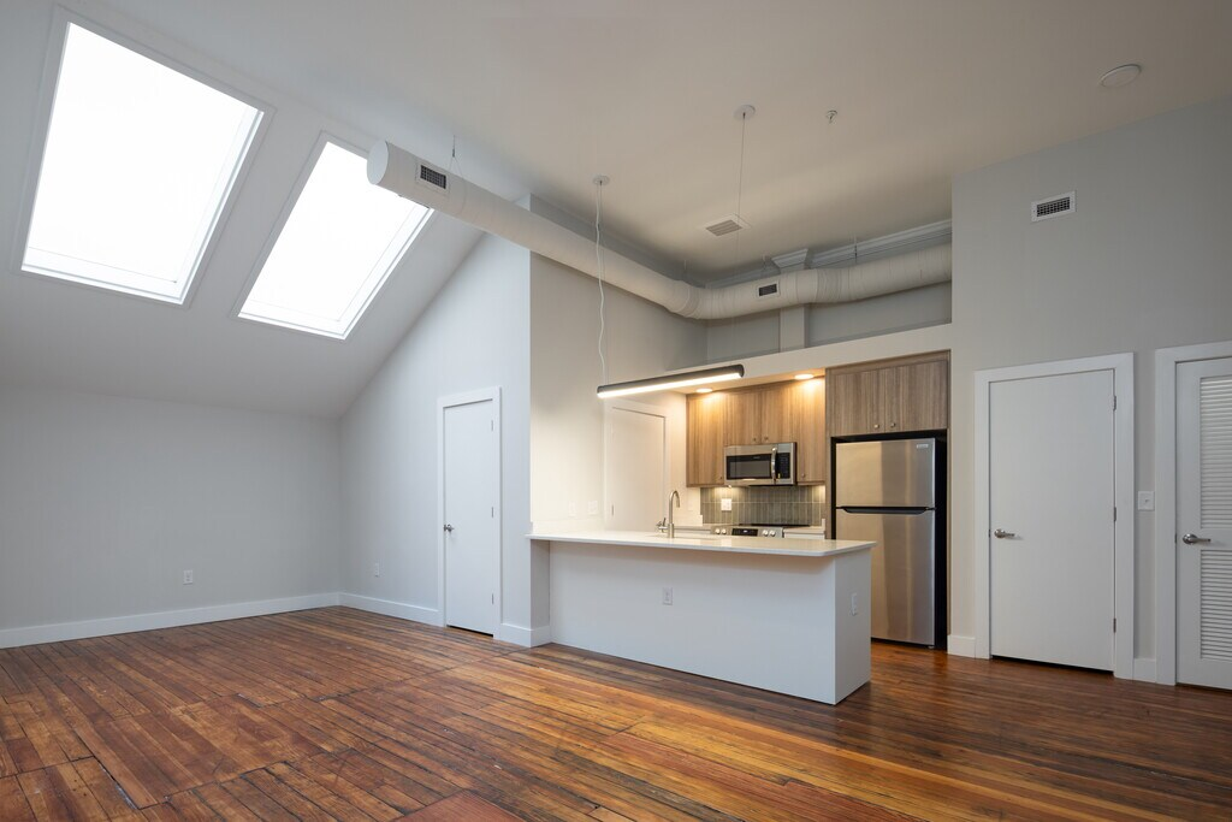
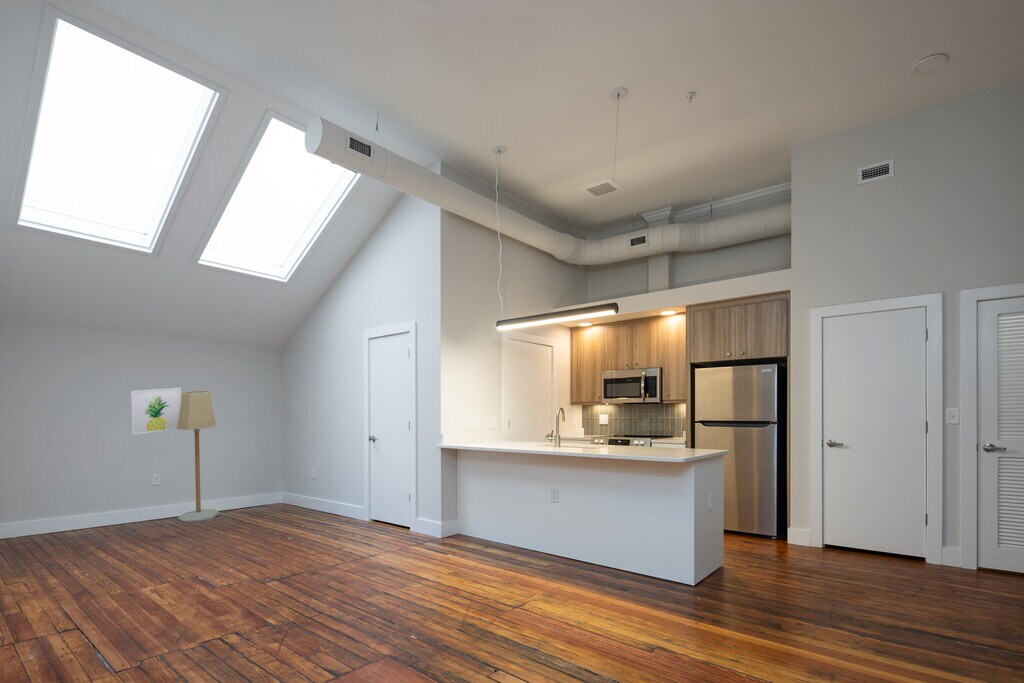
+ floor lamp [176,390,220,522]
+ wall art [129,387,182,436]
